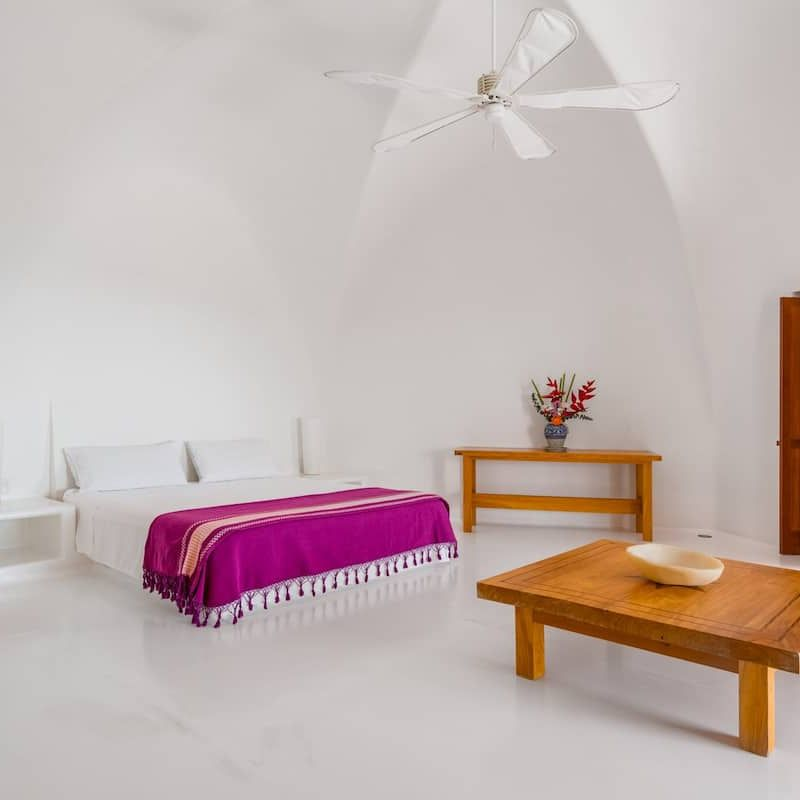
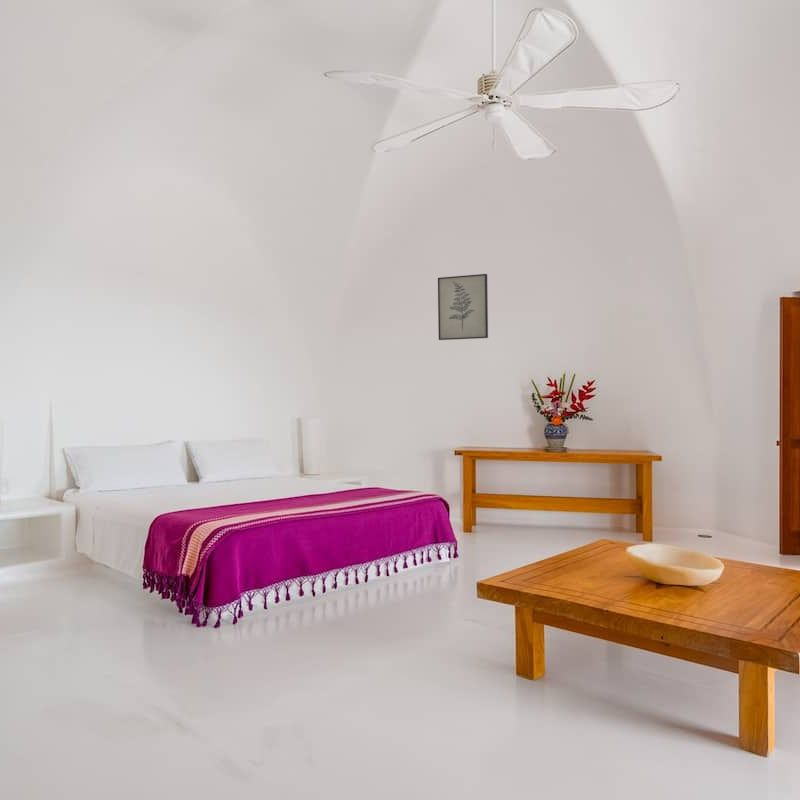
+ wall art [437,273,489,341]
